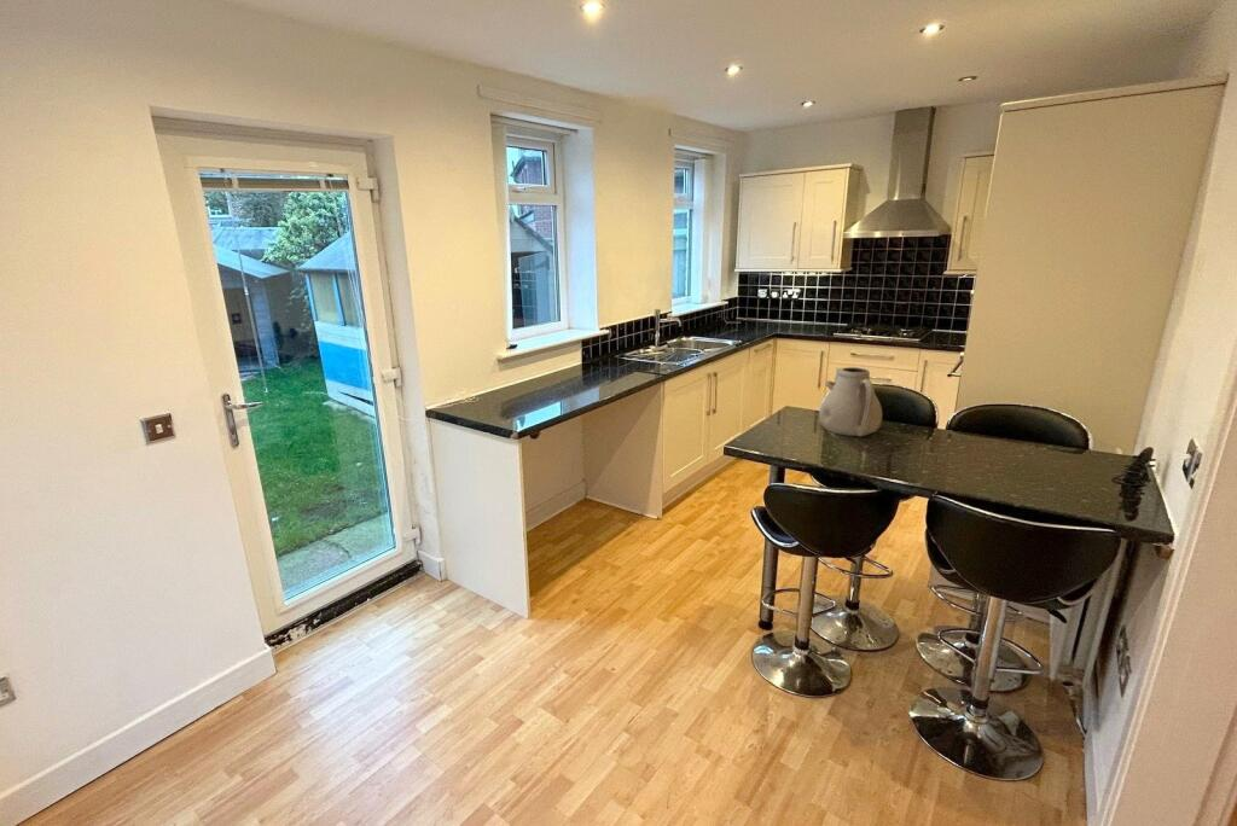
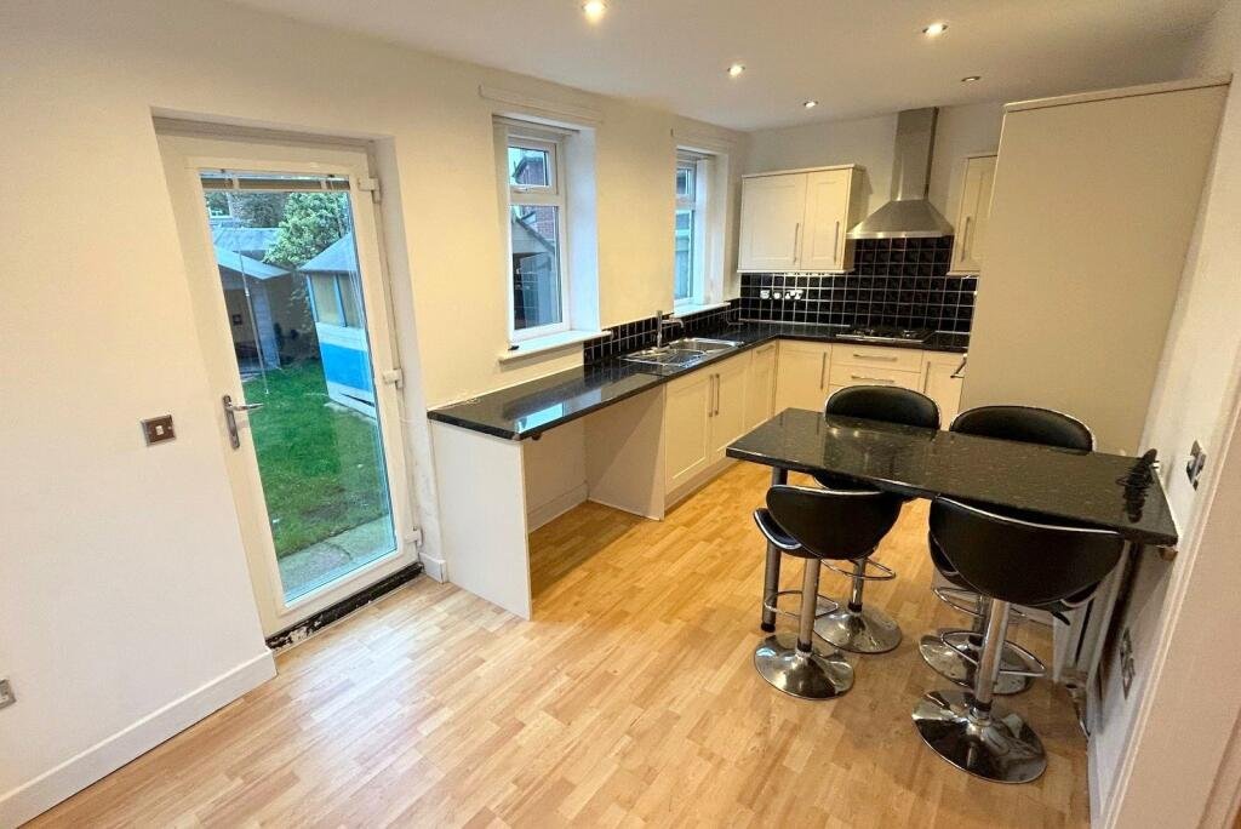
- teapot [818,366,883,438]
